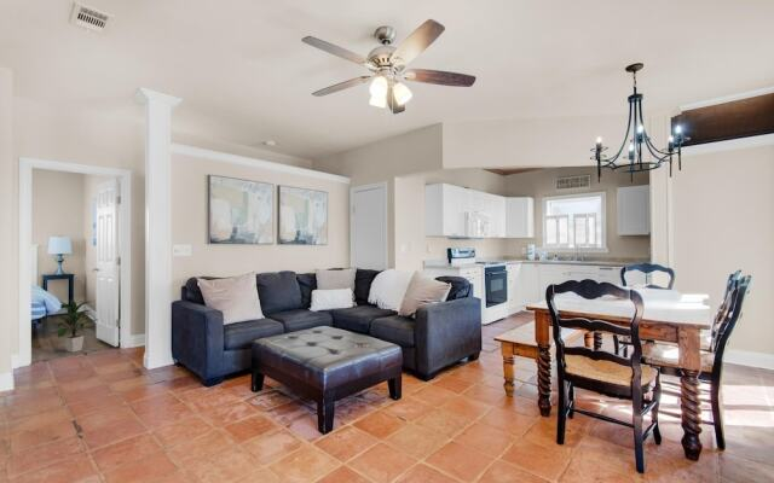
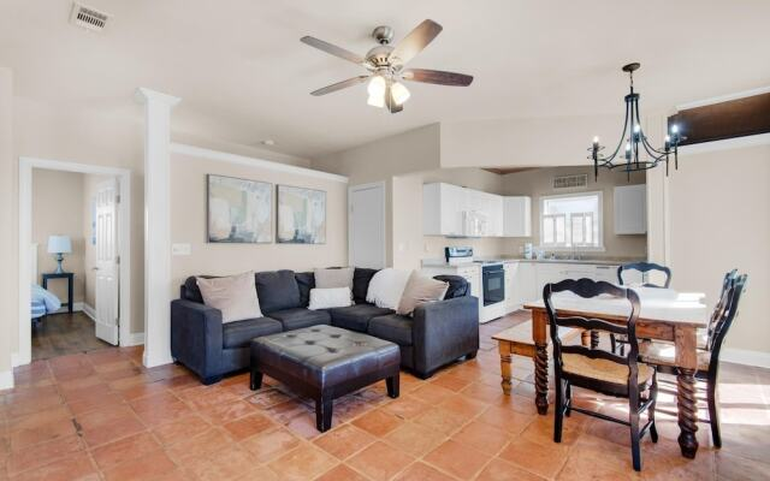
- indoor plant [48,299,98,354]
